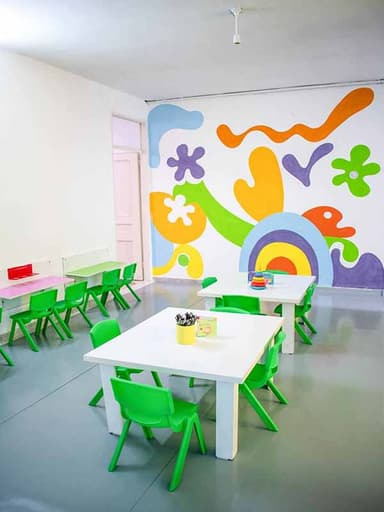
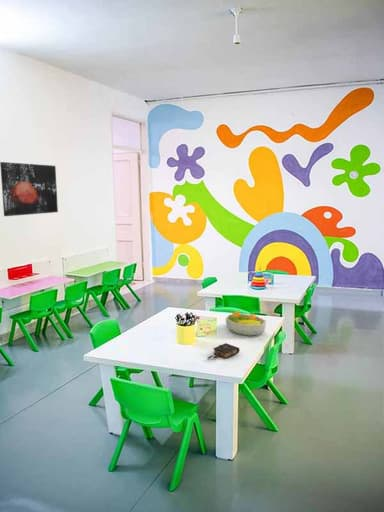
+ wall art [0,161,59,217]
+ book [206,342,240,360]
+ fruit bowl [225,310,267,337]
